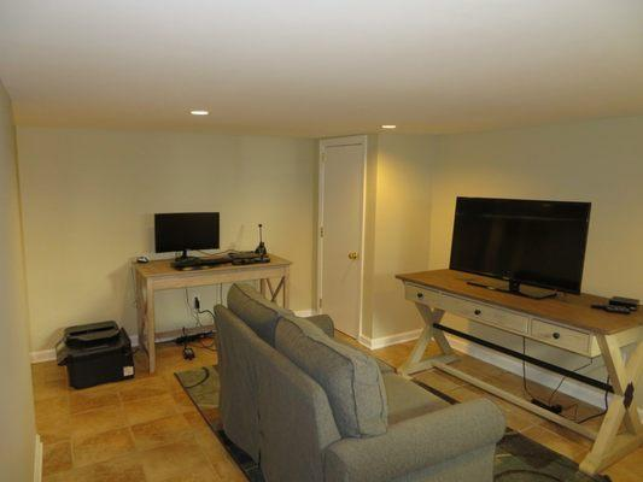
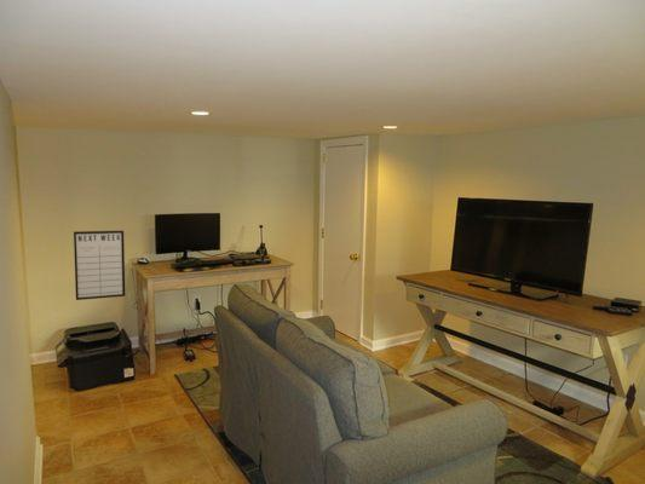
+ writing board [73,230,126,301]
